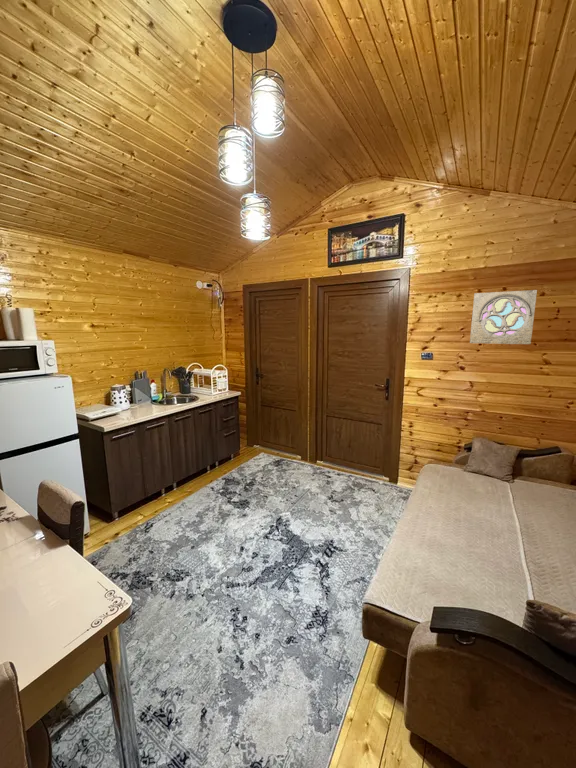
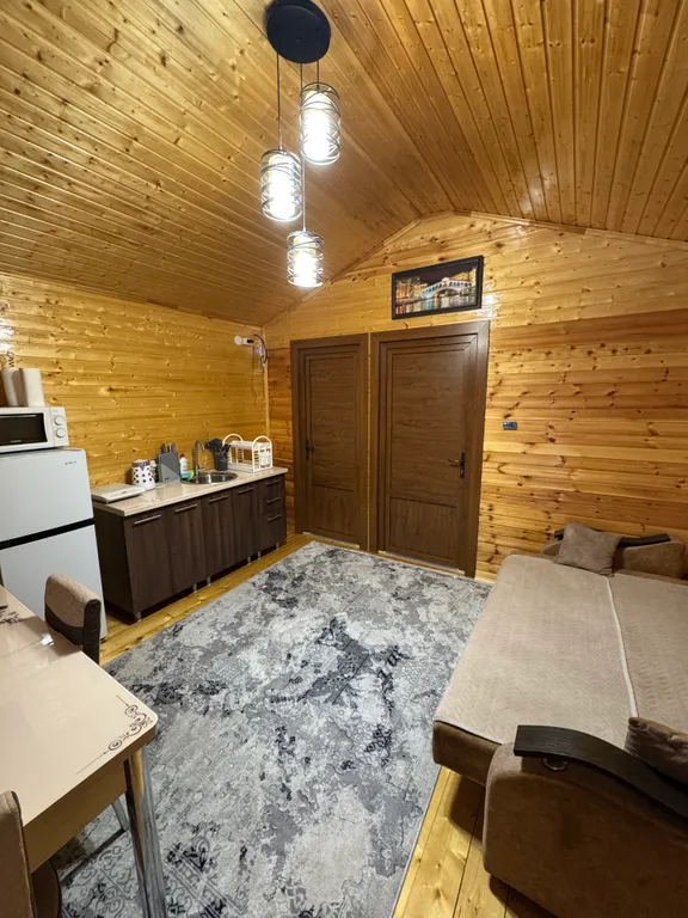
- wall ornament [469,289,538,345]
